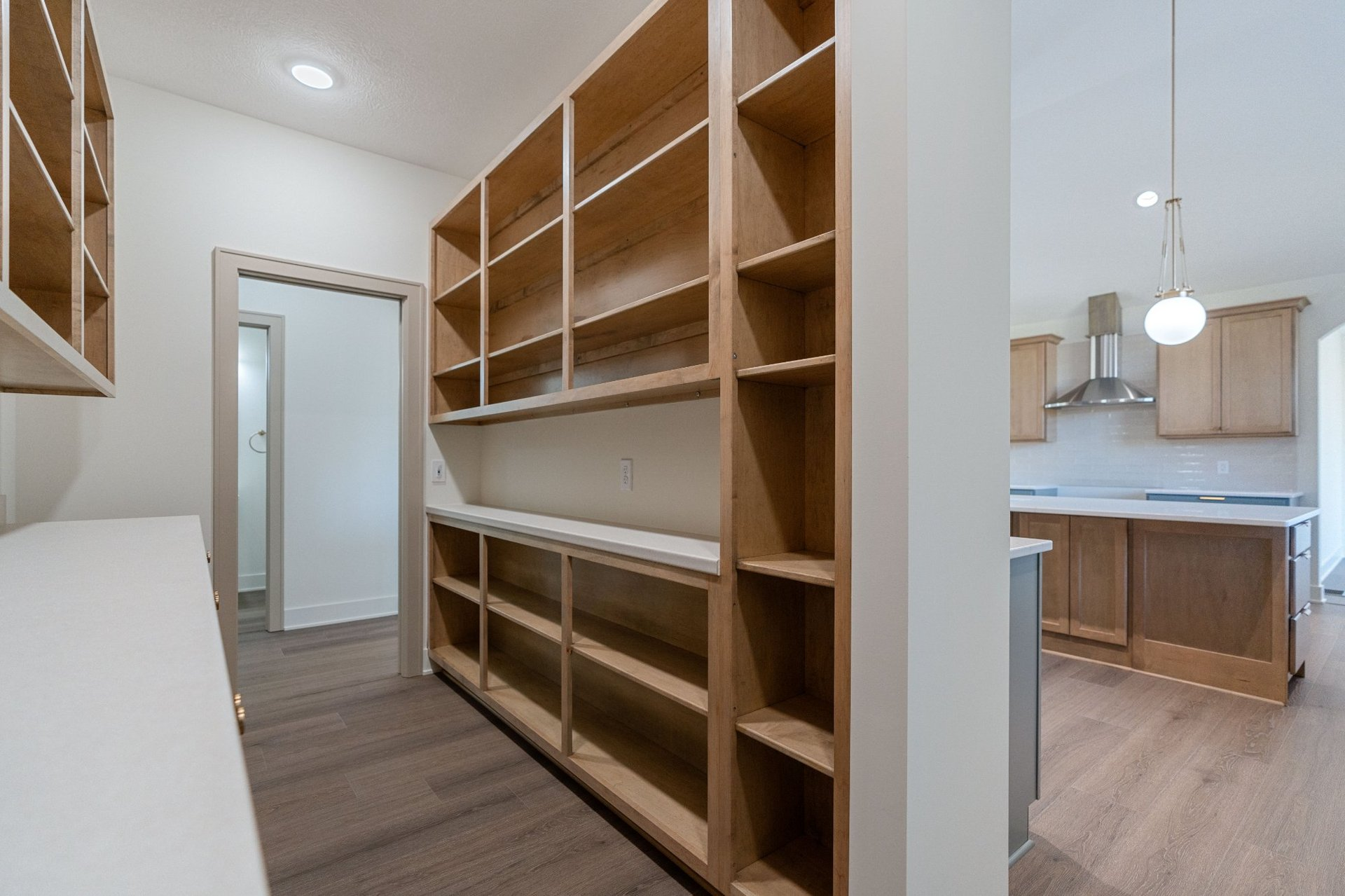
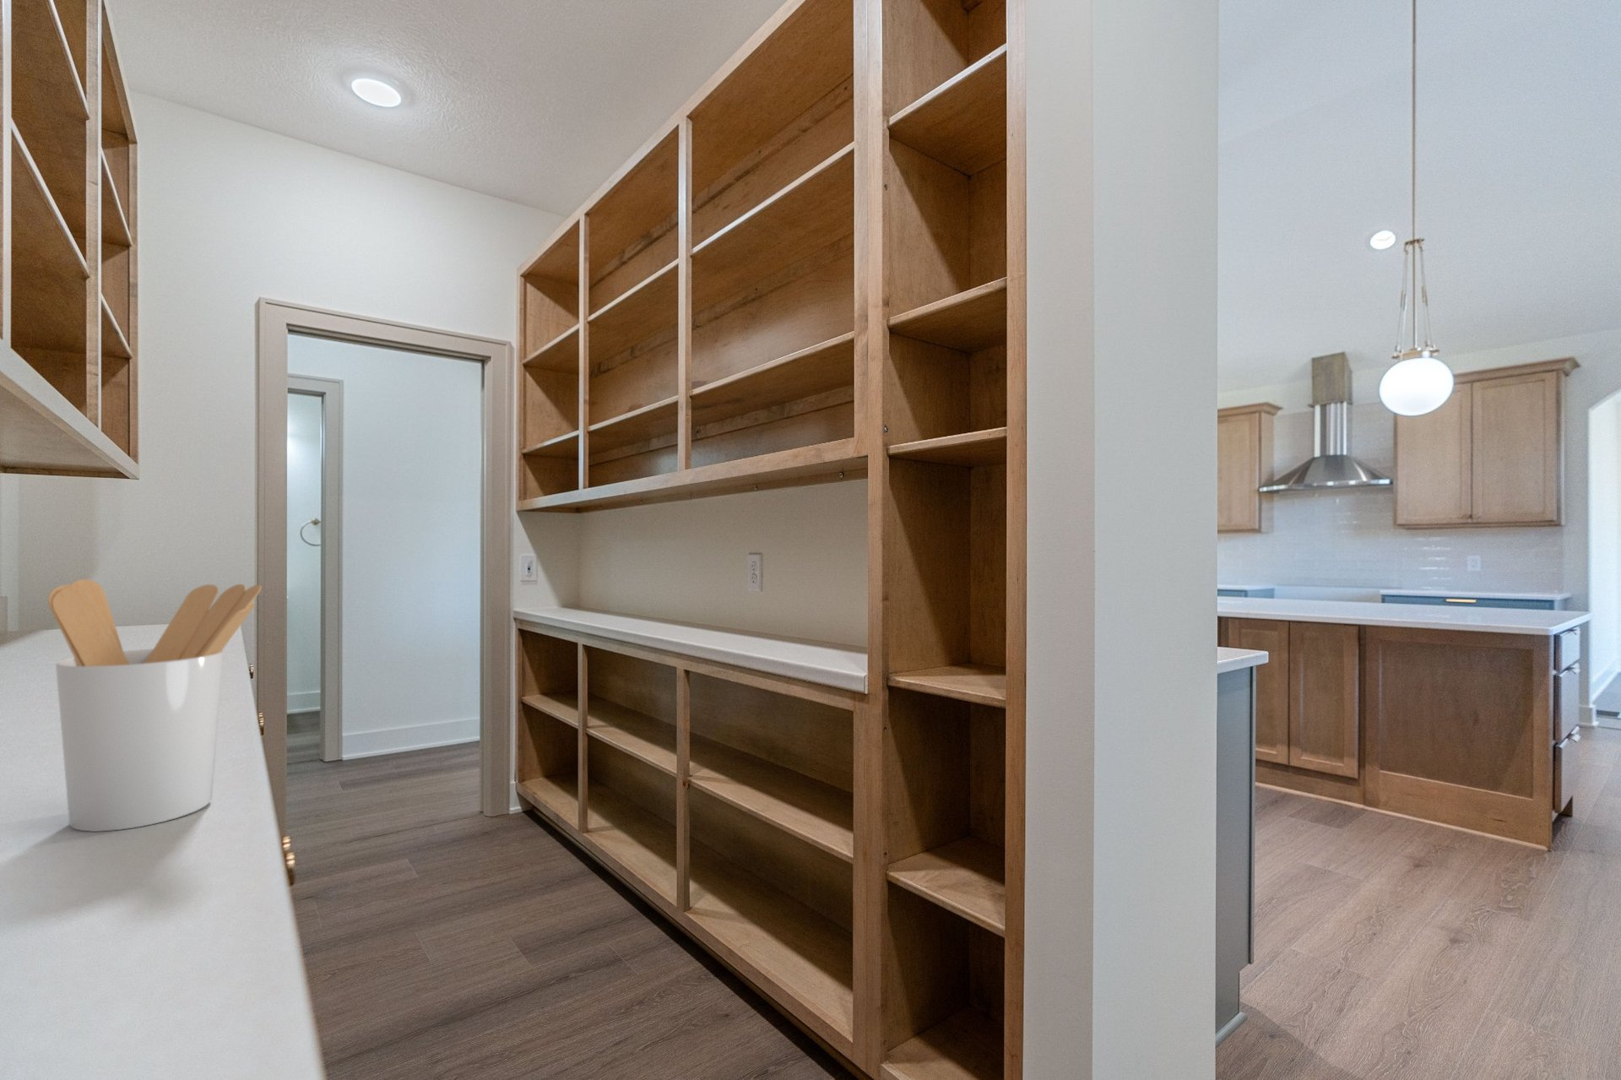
+ utensil holder [47,579,262,833]
